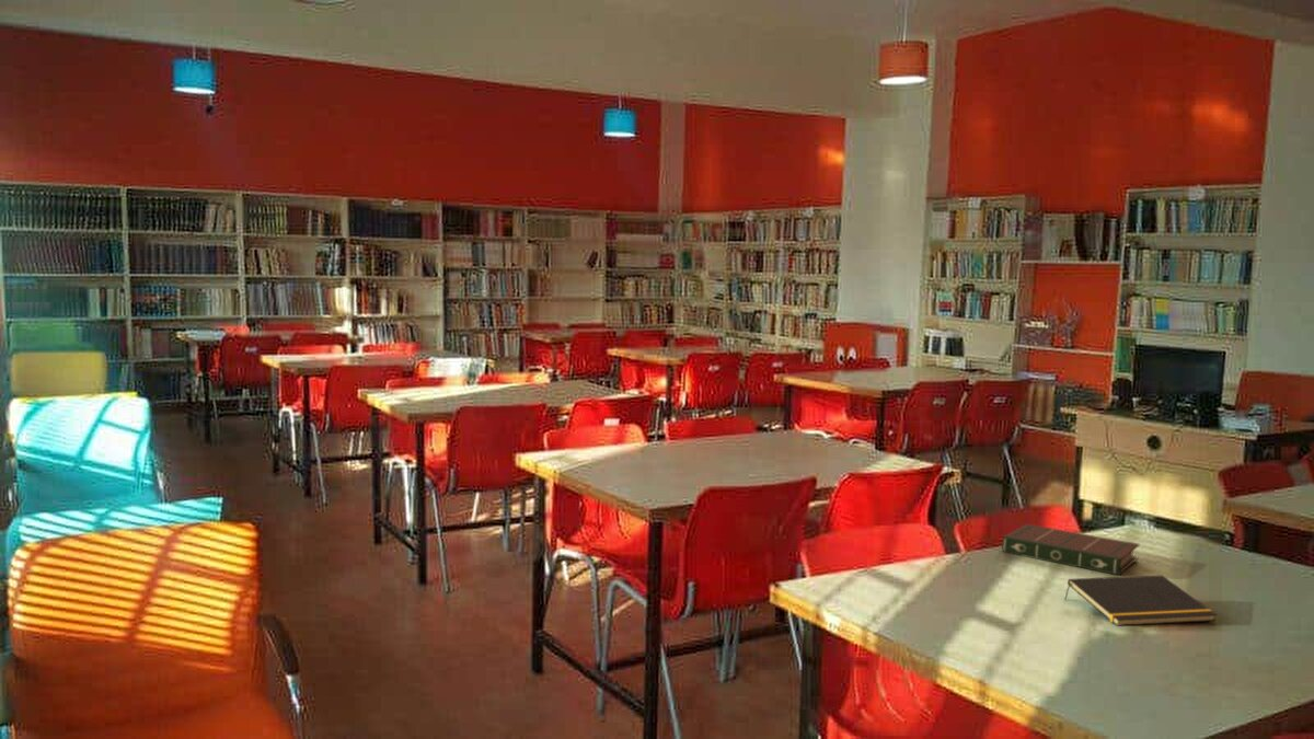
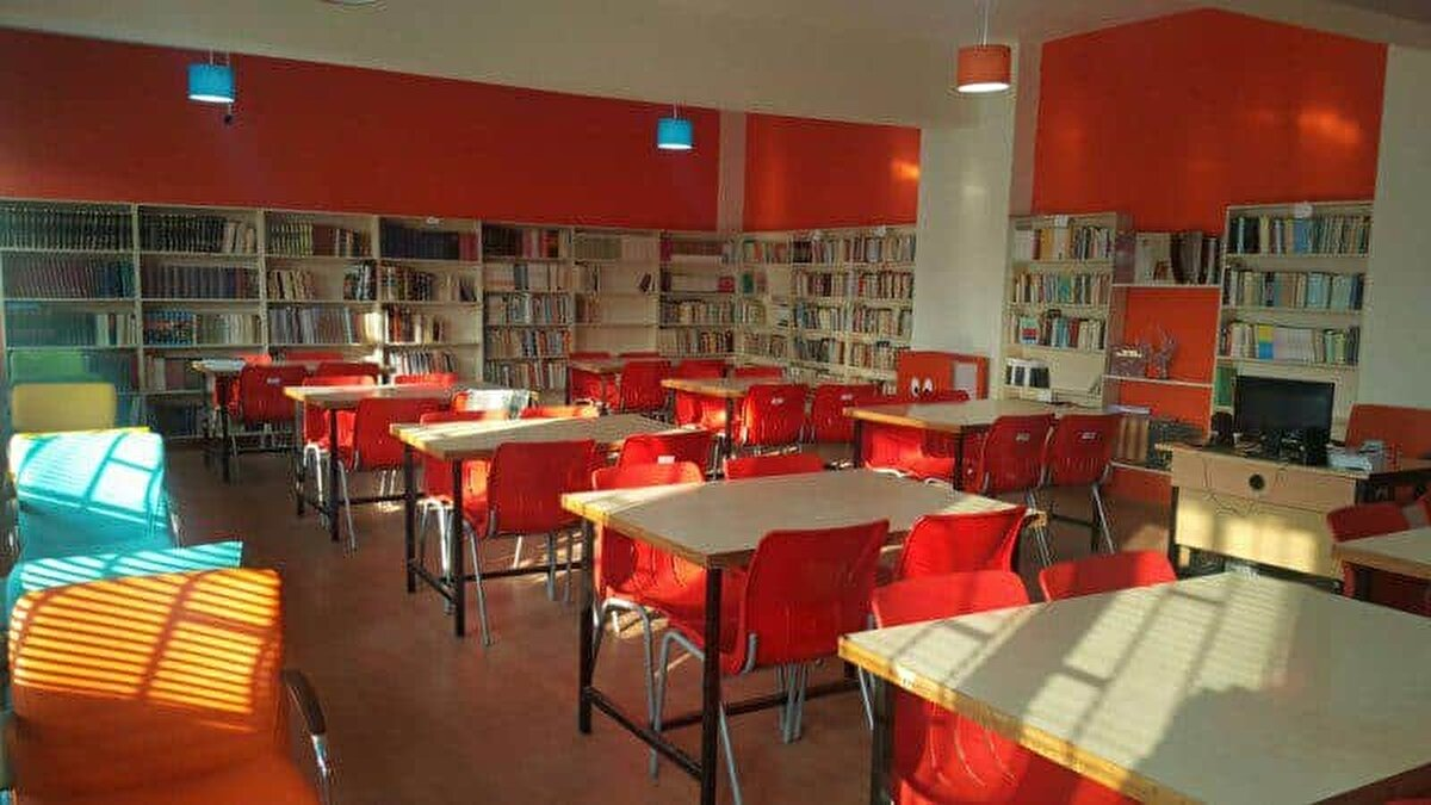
- book [1001,522,1140,576]
- notepad [1063,574,1218,627]
